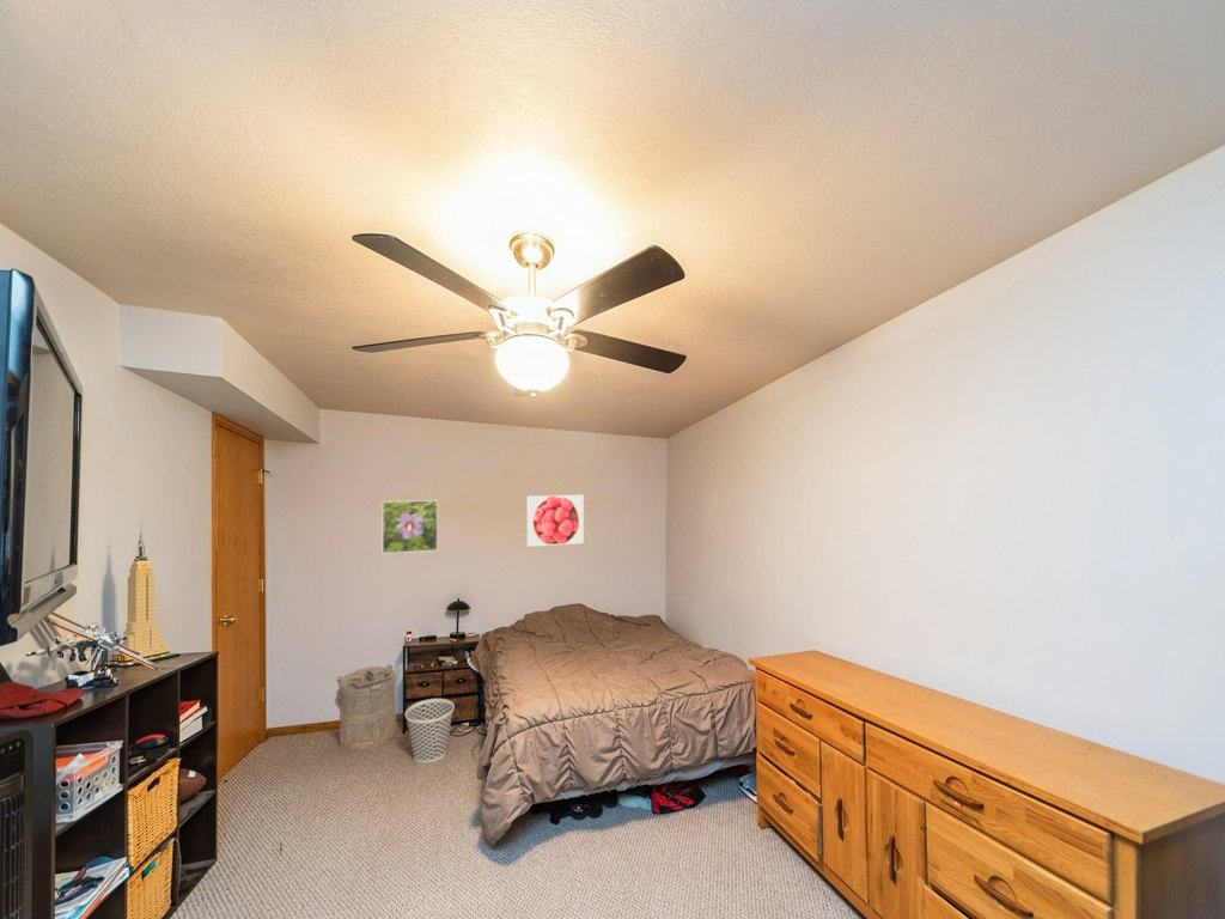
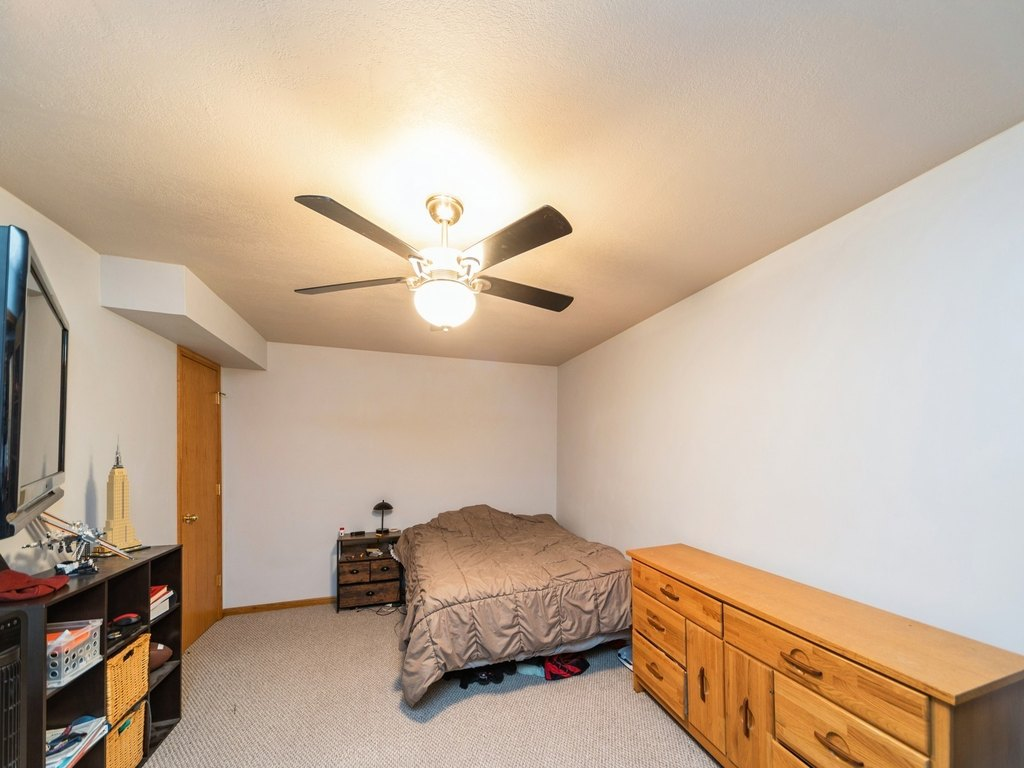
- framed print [525,494,585,548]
- wastebasket [404,698,456,763]
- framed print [382,499,439,554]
- laundry hamper [334,663,397,750]
